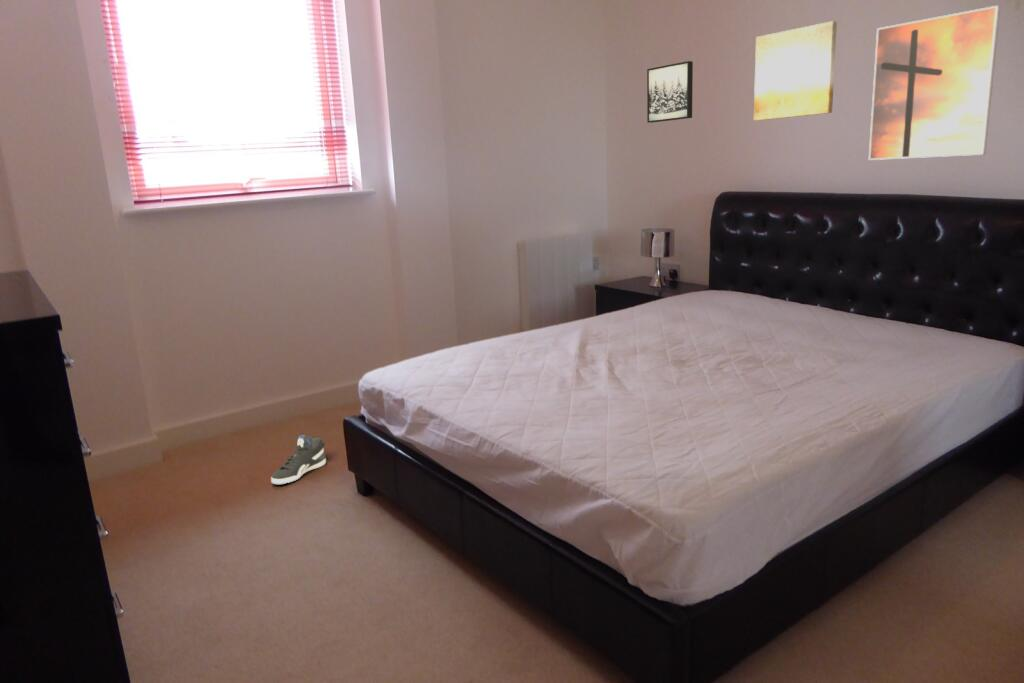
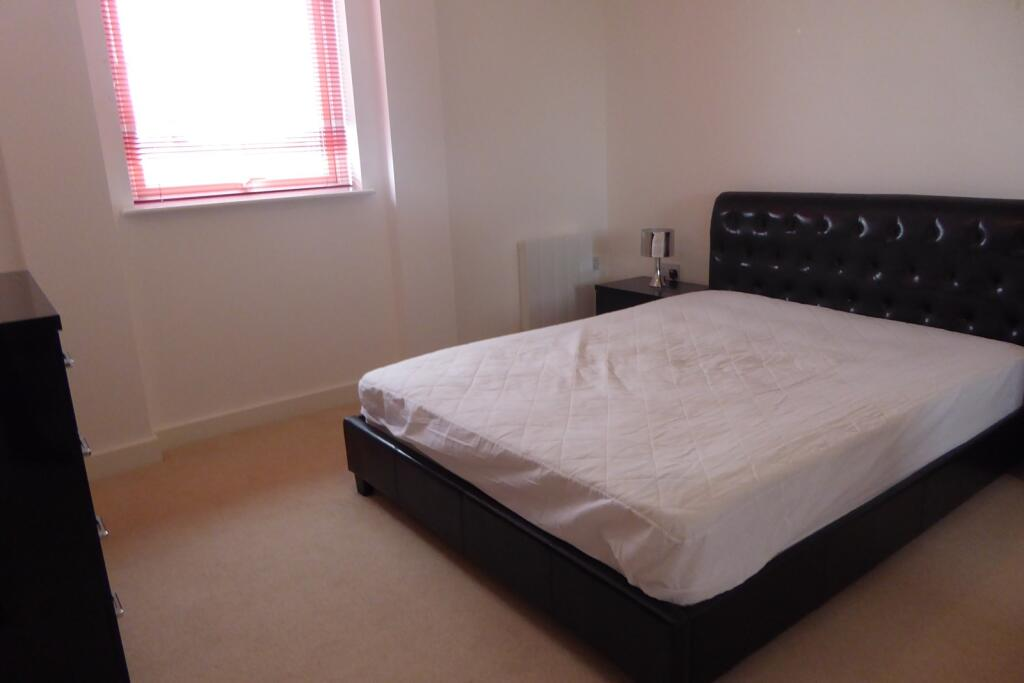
- wall art [753,20,838,121]
- wall art [646,60,694,124]
- sneaker [270,434,327,485]
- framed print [868,5,1001,161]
